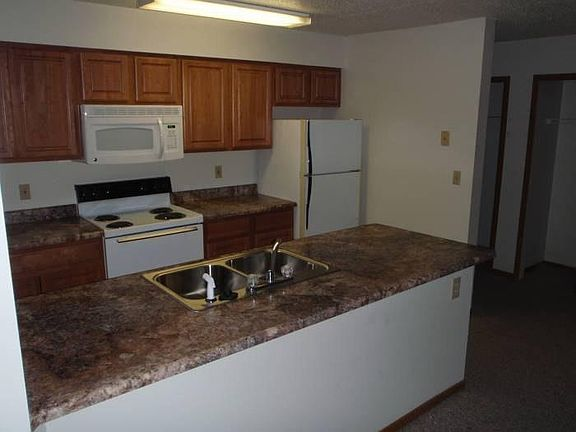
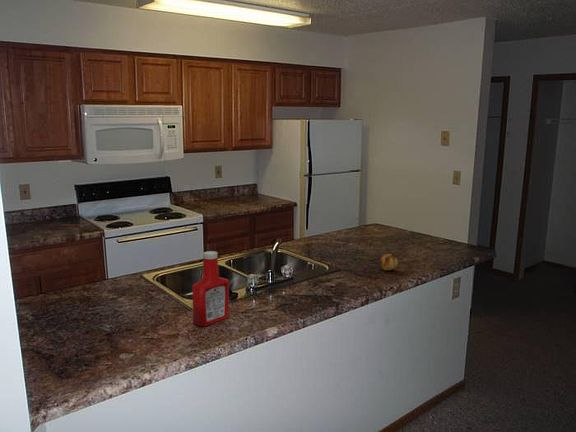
+ soap bottle [191,250,230,327]
+ fruit [379,253,399,272]
